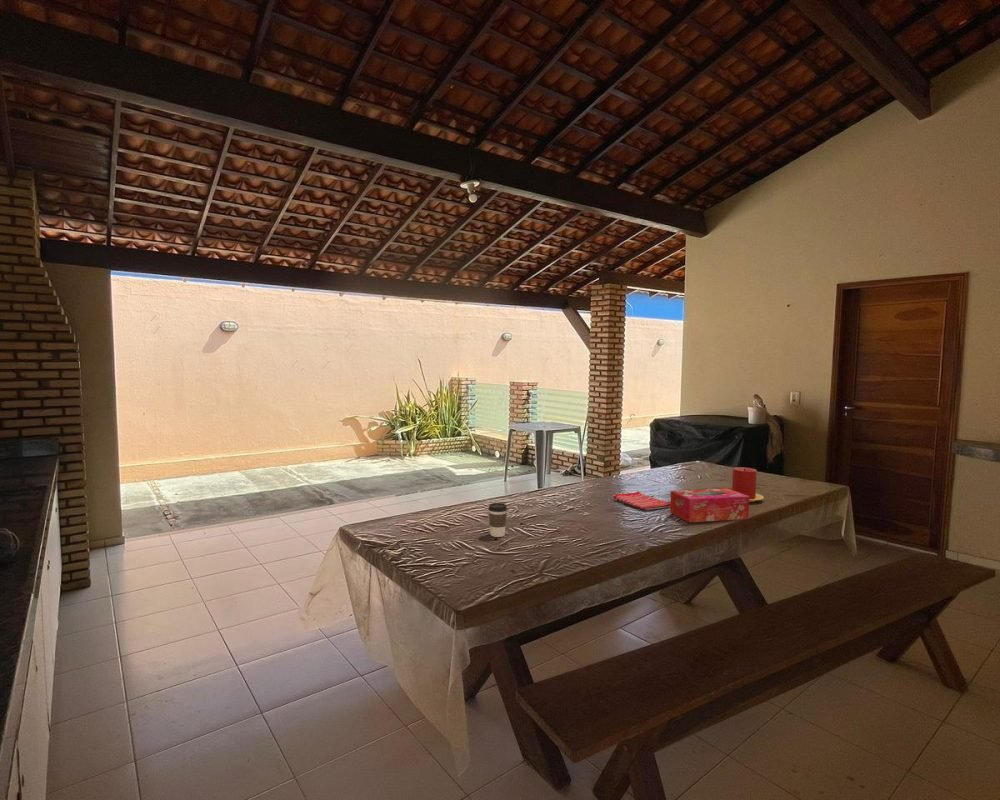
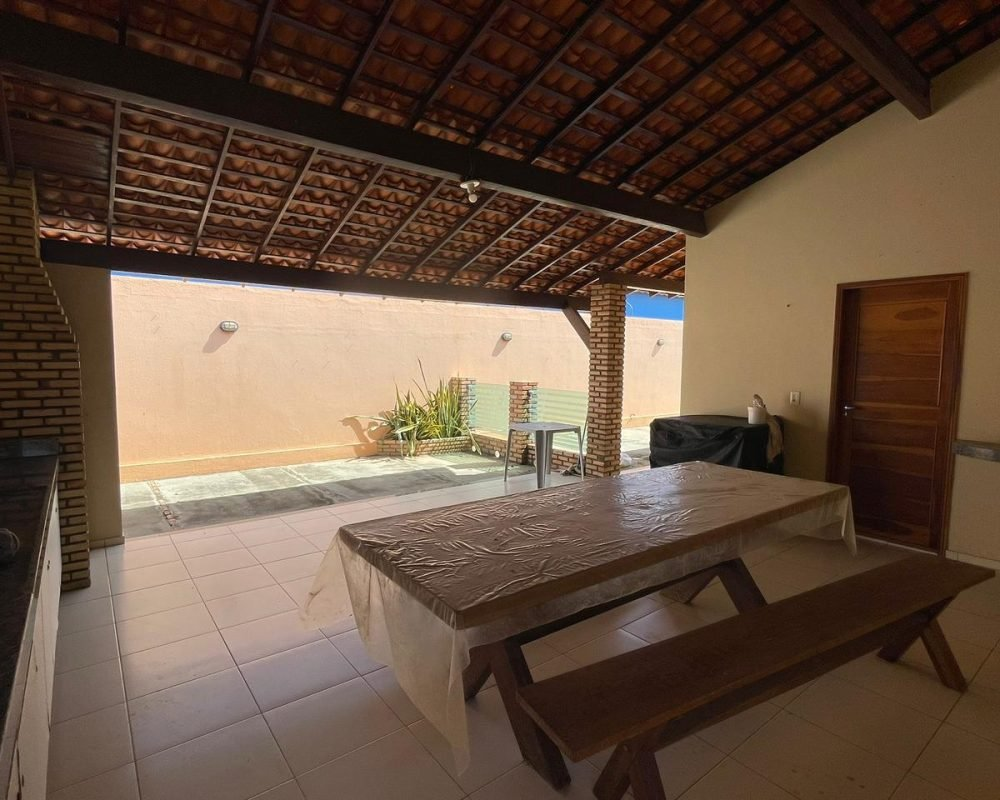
- tissue box [669,488,750,523]
- dish towel [613,491,670,511]
- candle [731,466,765,503]
- coffee cup [487,502,508,538]
